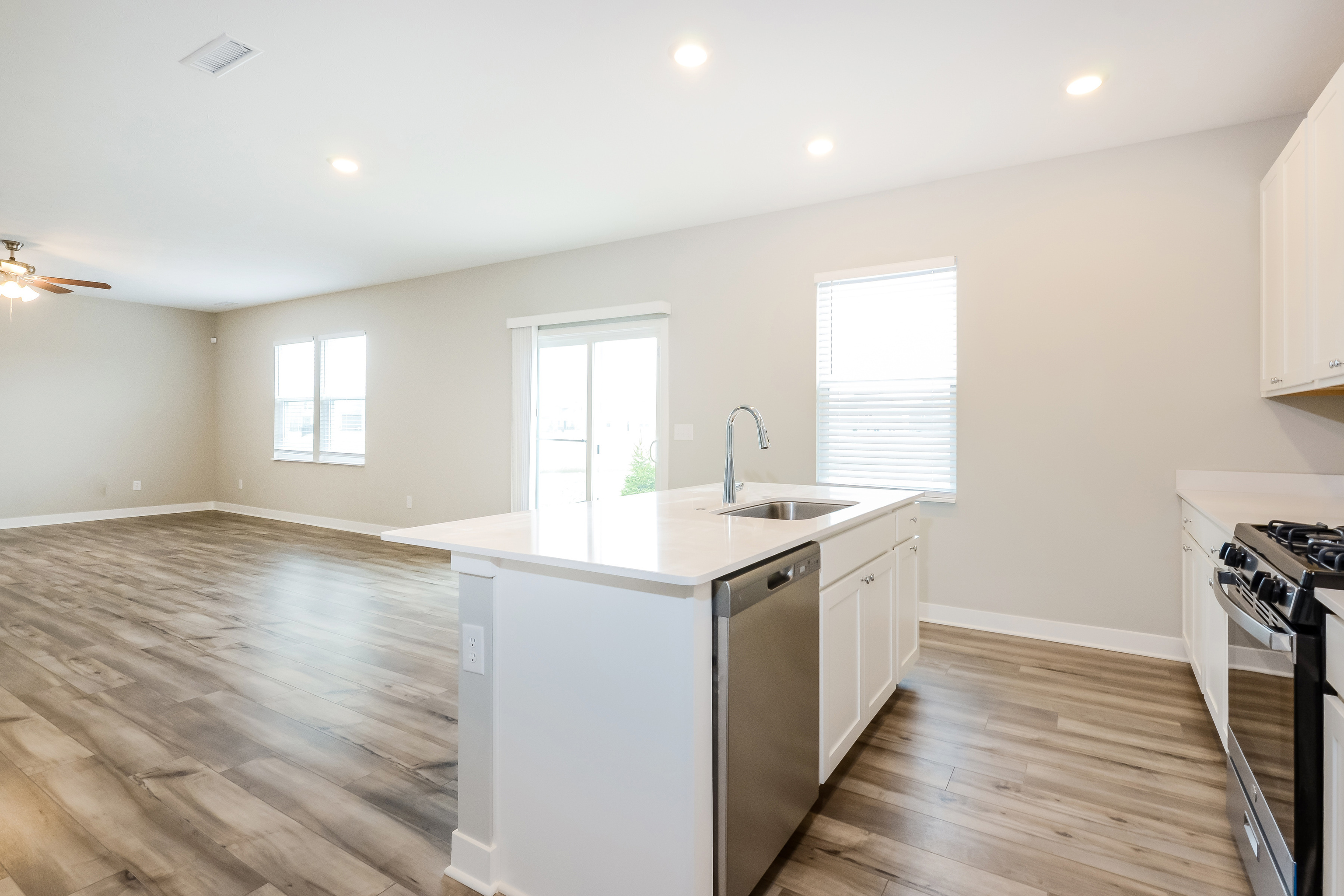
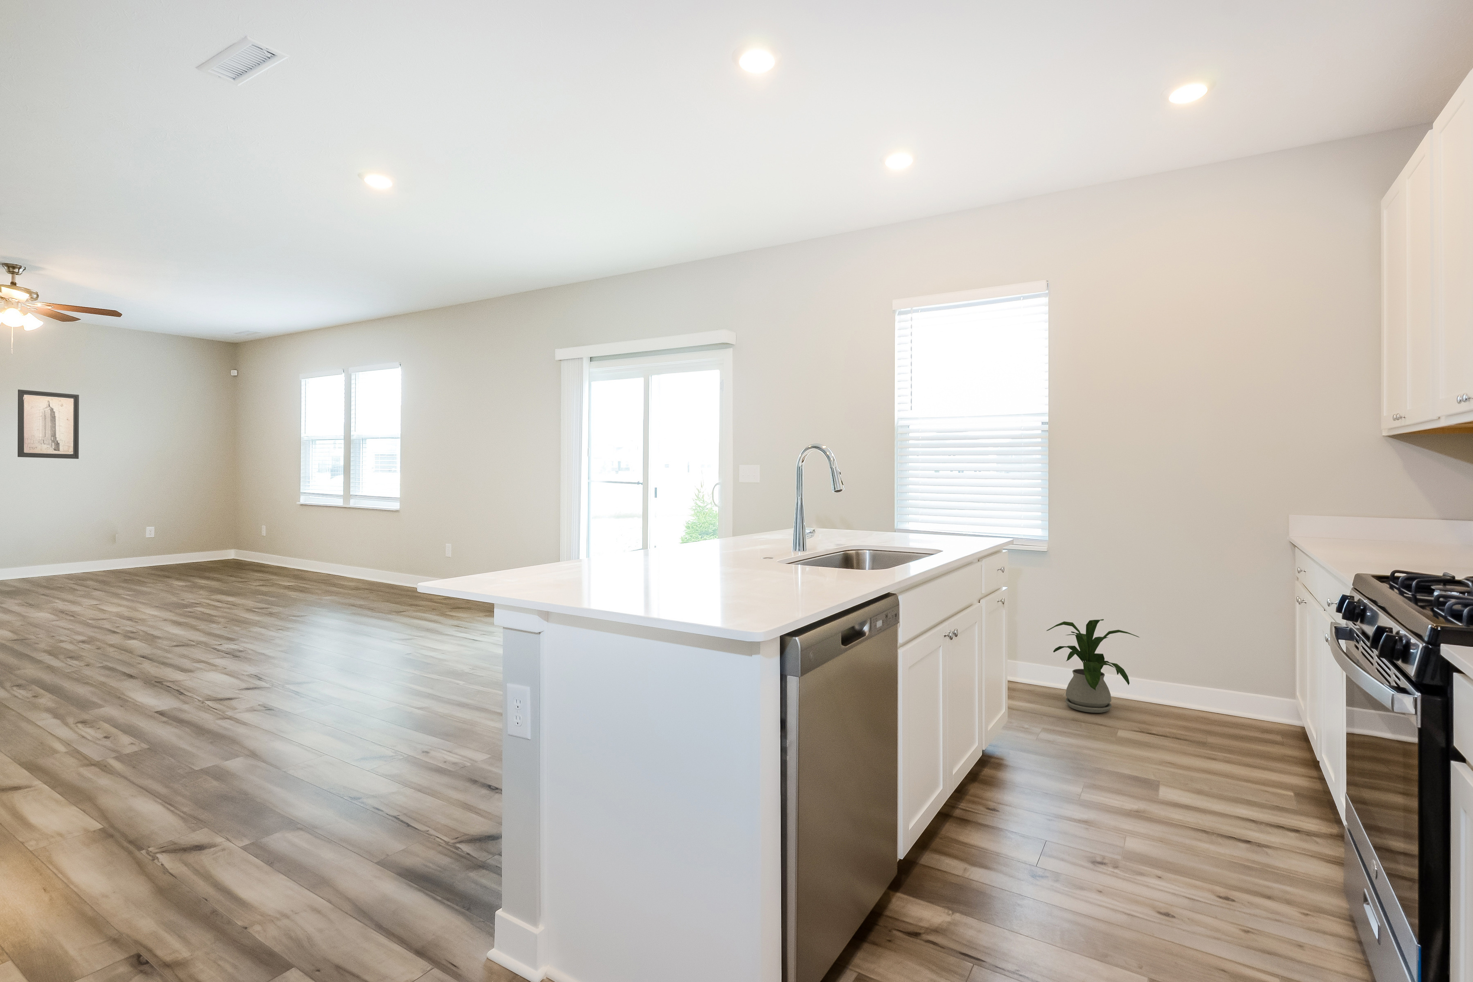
+ house plant [1046,618,1140,713]
+ wall art [18,389,80,459]
